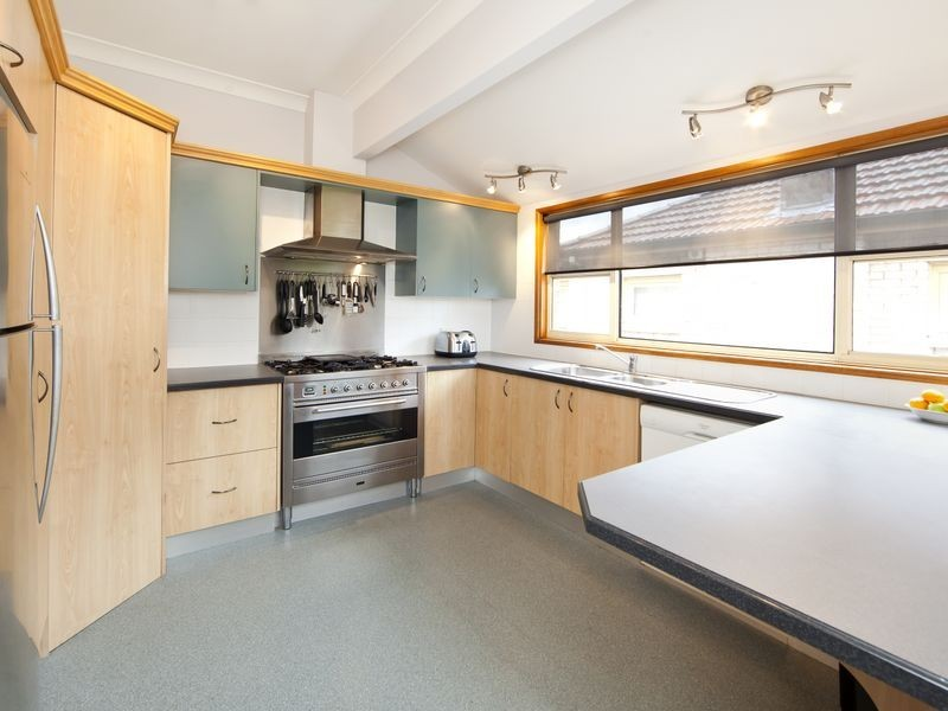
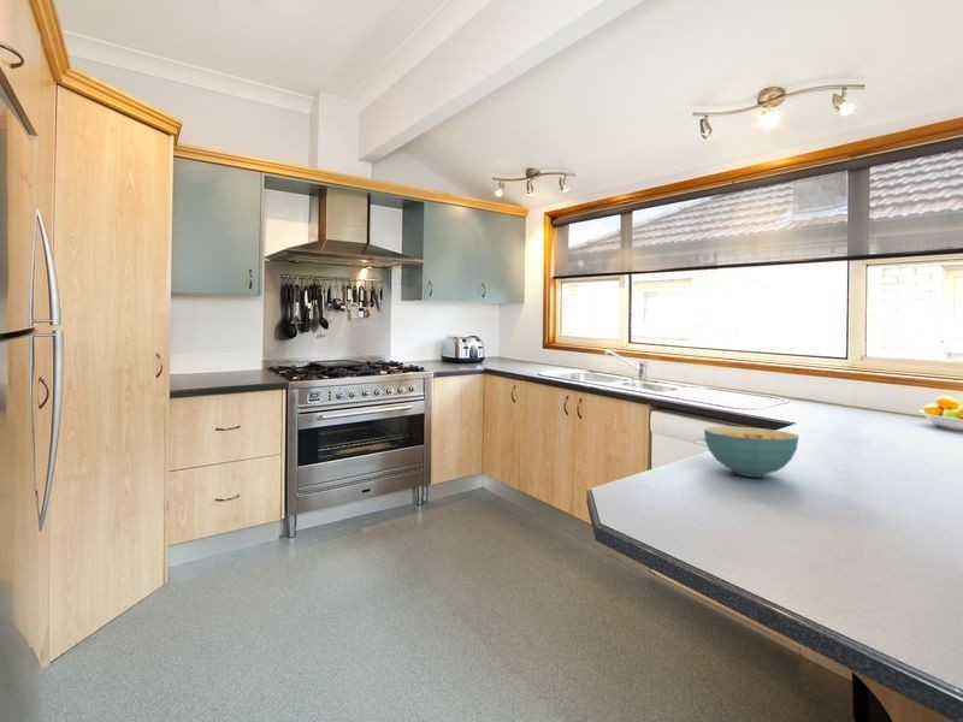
+ cereal bowl [703,426,800,478]
